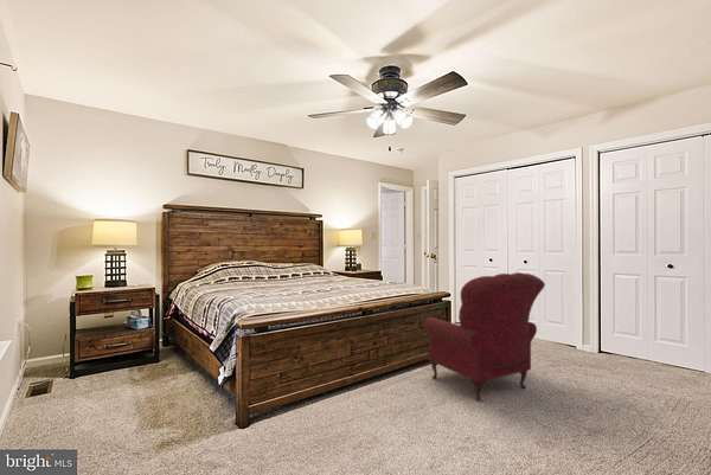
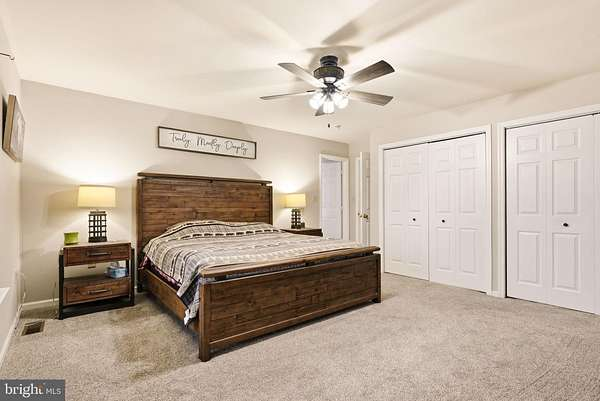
- armchair [423,271,546,403]
